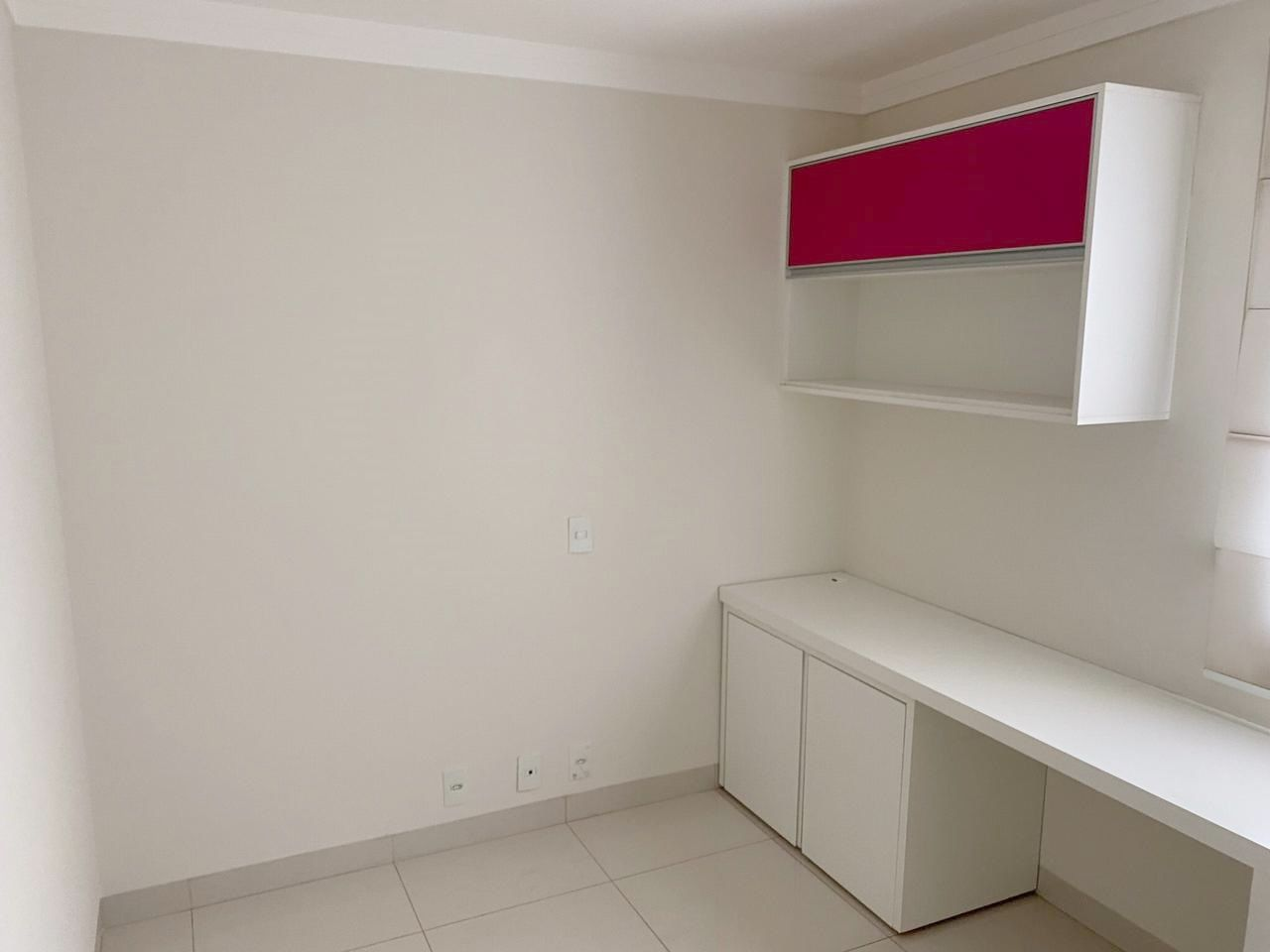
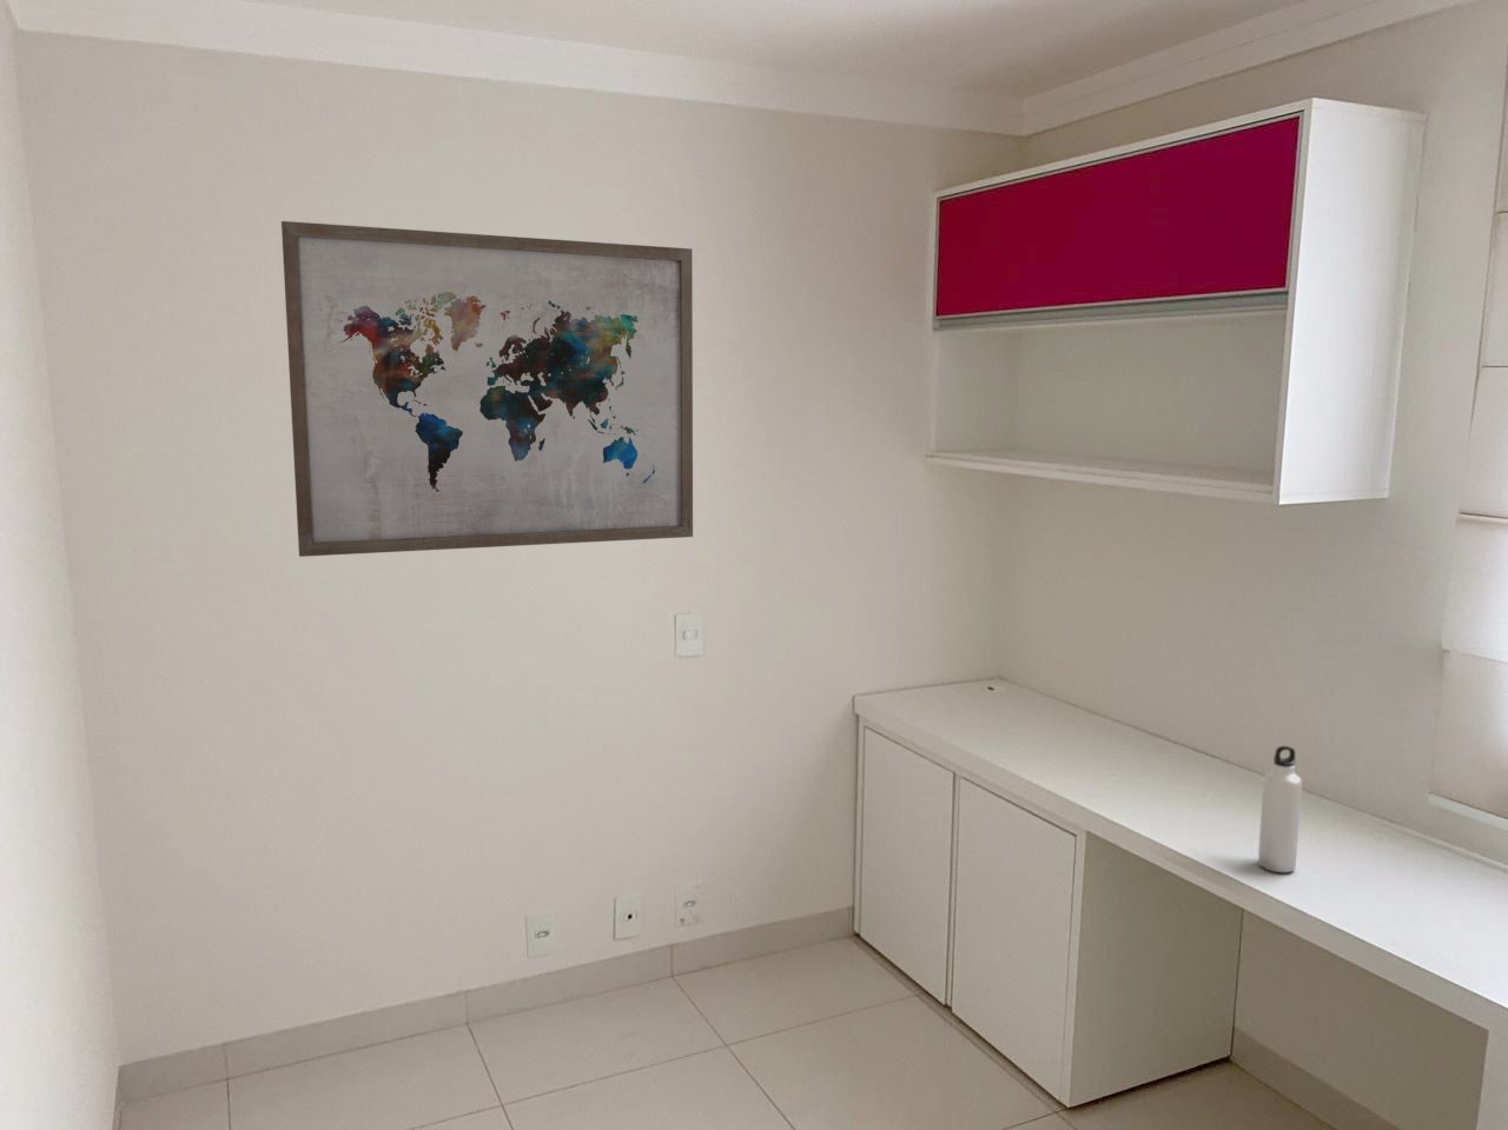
+ water bottle [1257,745,1303,874]
+ wall art [280,220,693,558]
